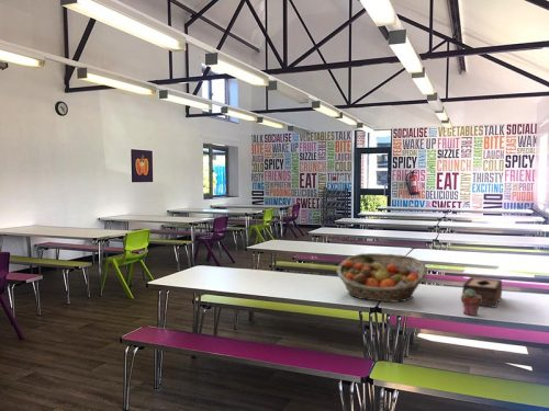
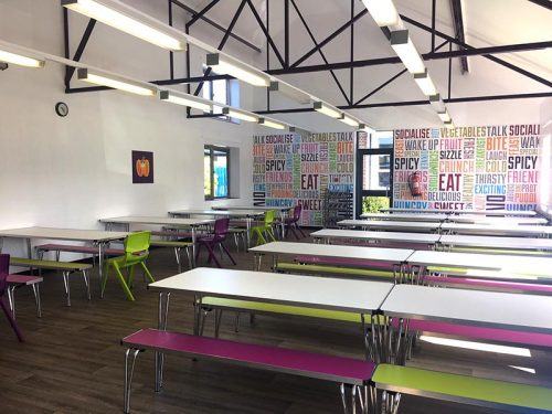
- fruit basket [336,252,428,304]
- tissue box [461,275,503,309]
- potted succulent [460,289,481,317]
